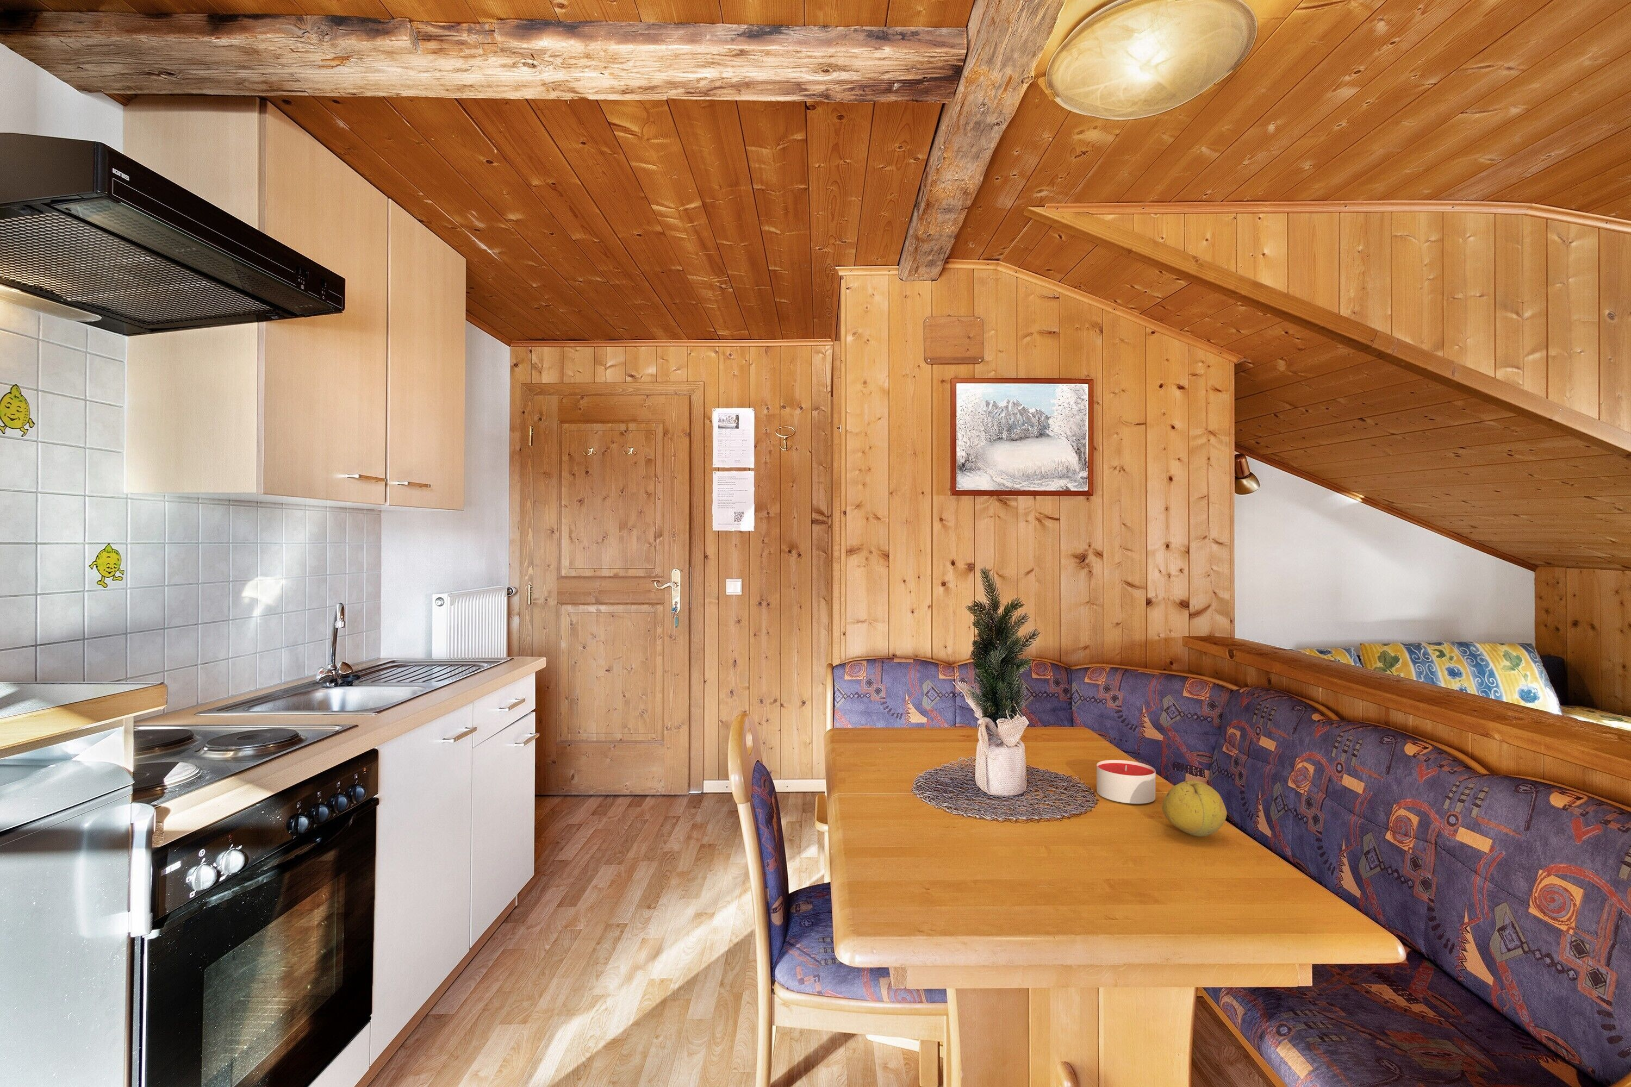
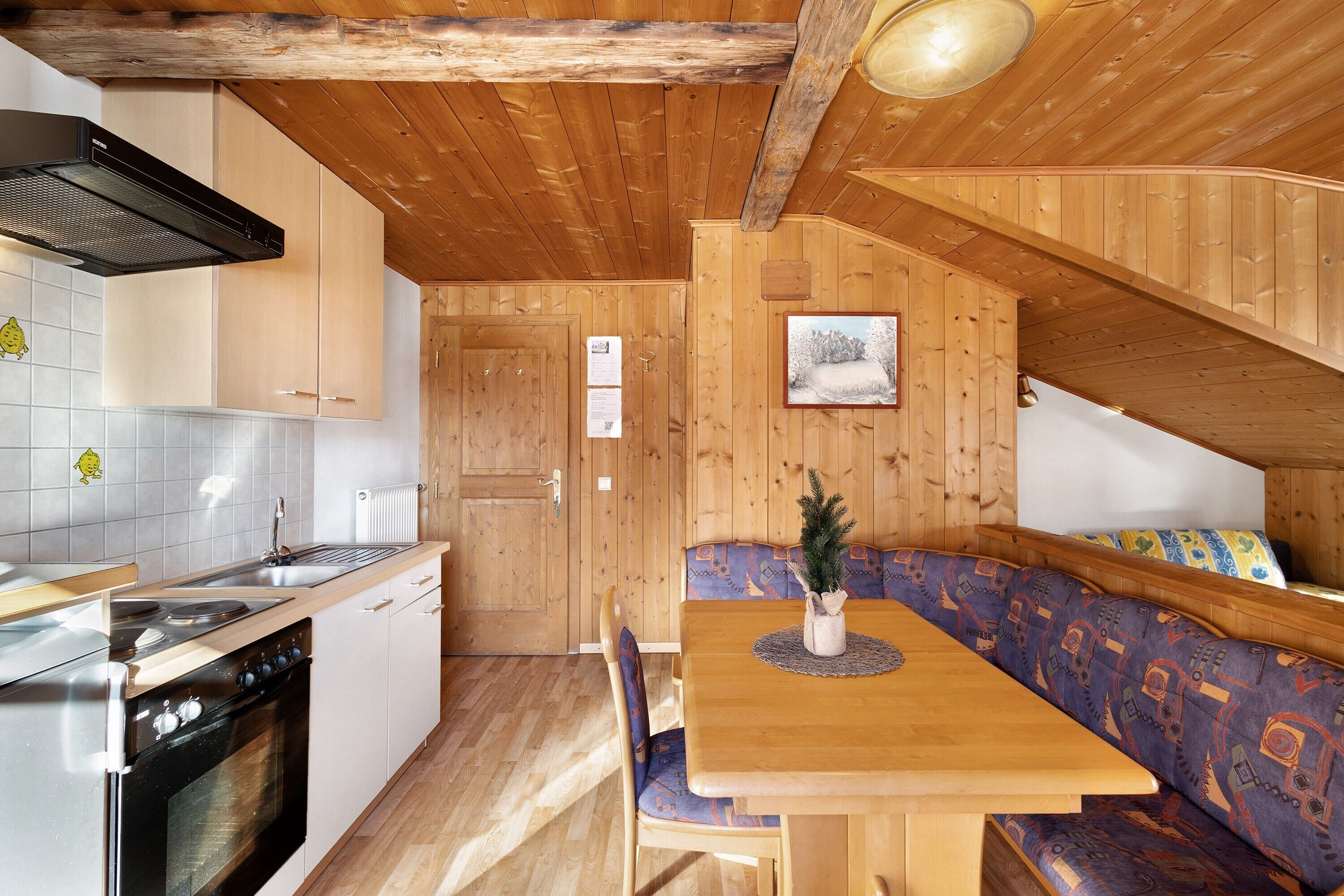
- fruit [1161,780,1228,837]
- candle [1096,759,1155,804]
